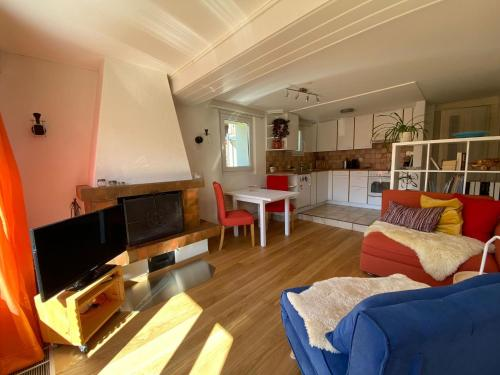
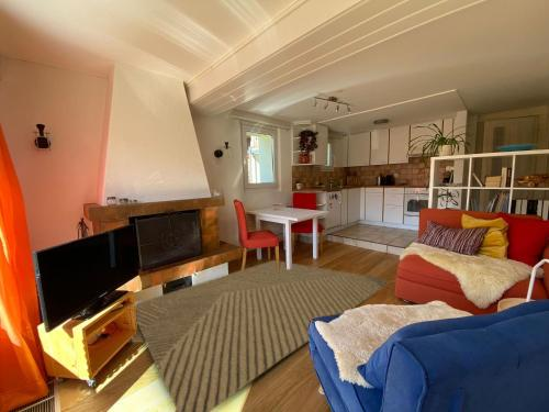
+ rug [135,259,391,412]
